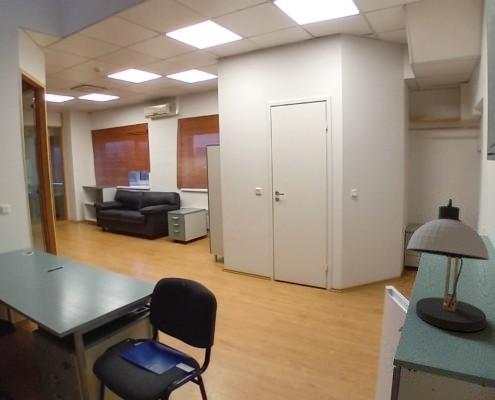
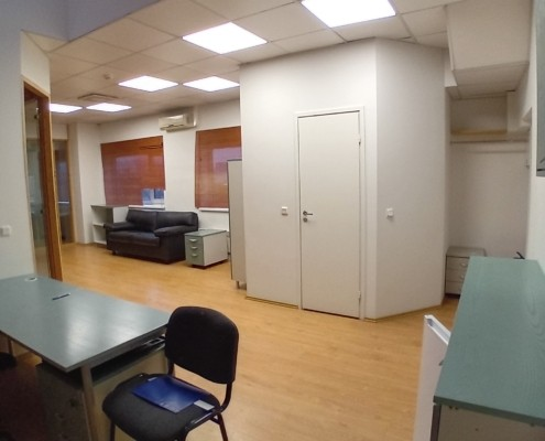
- desk lamp [406,198,490,333]
